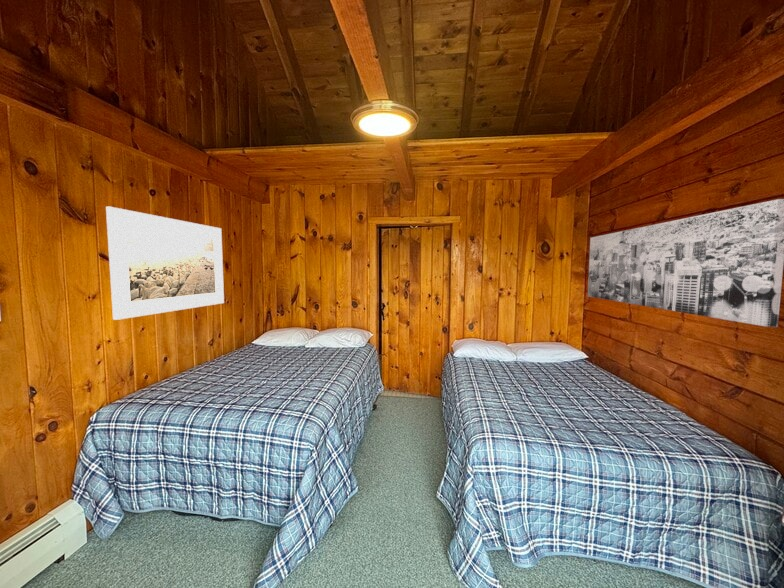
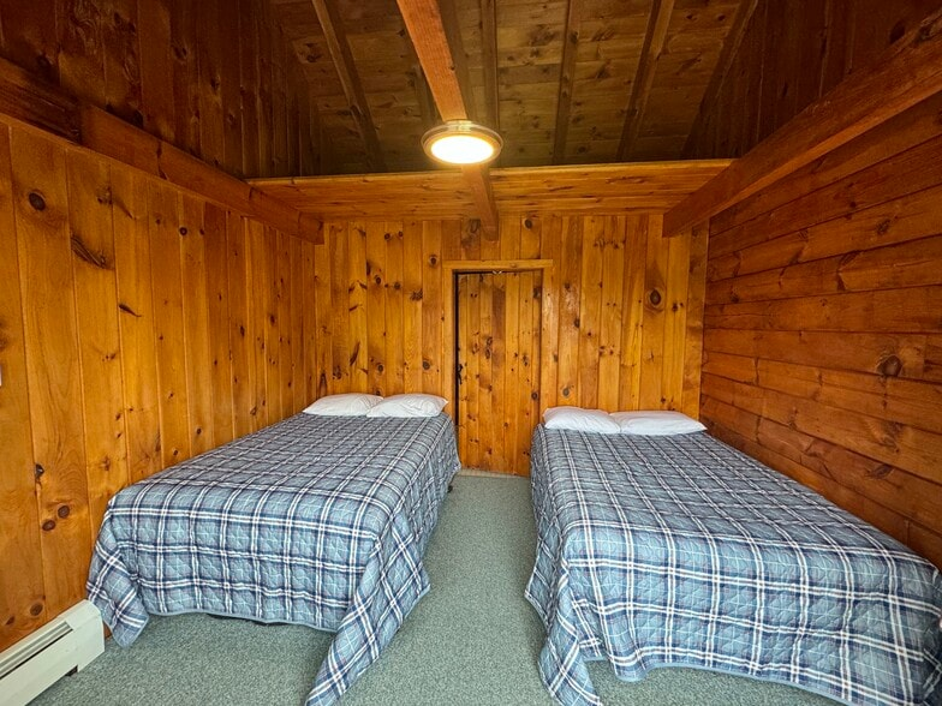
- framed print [105,206,225,321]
- wall art [587,198,784,328]
